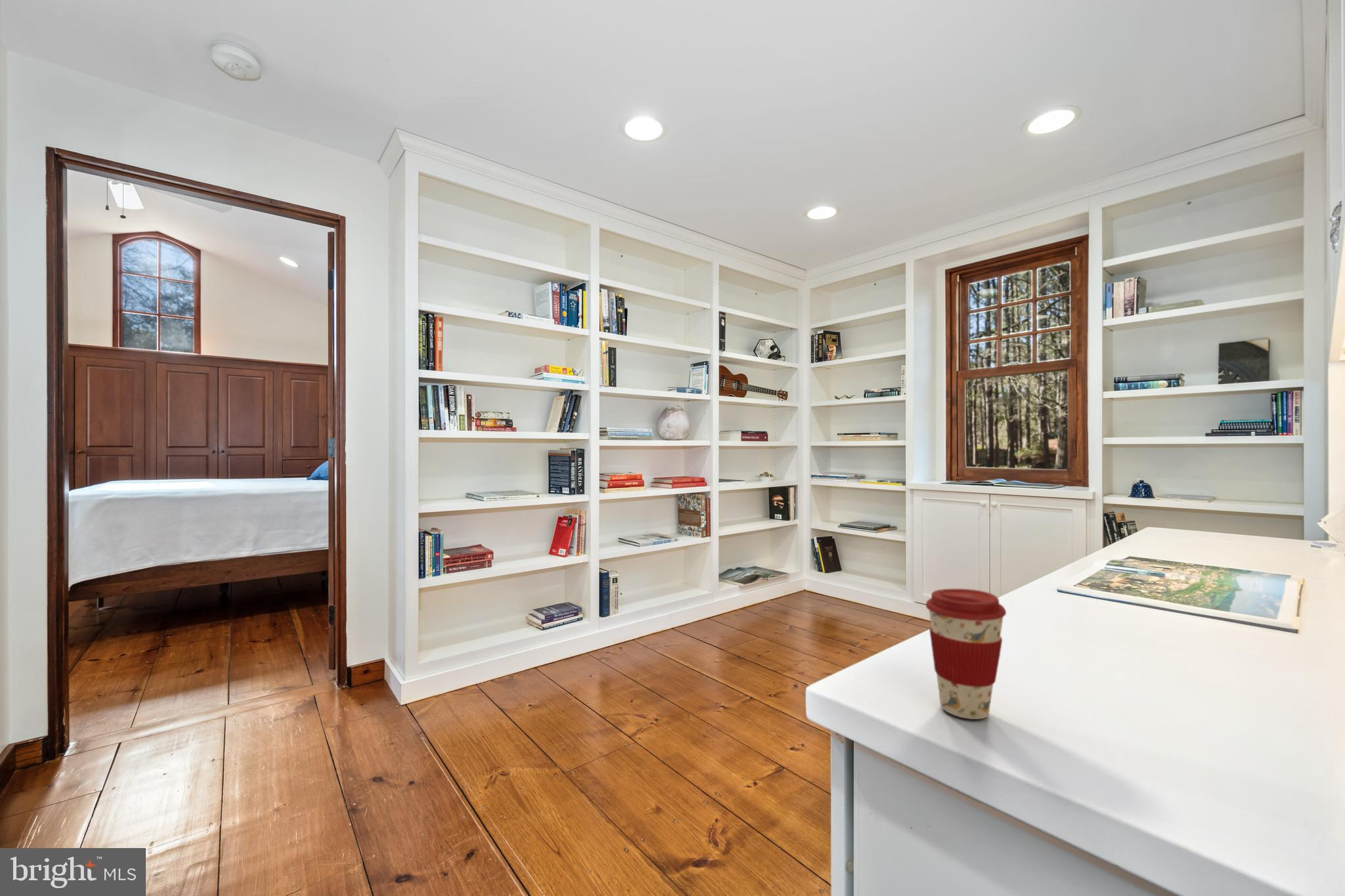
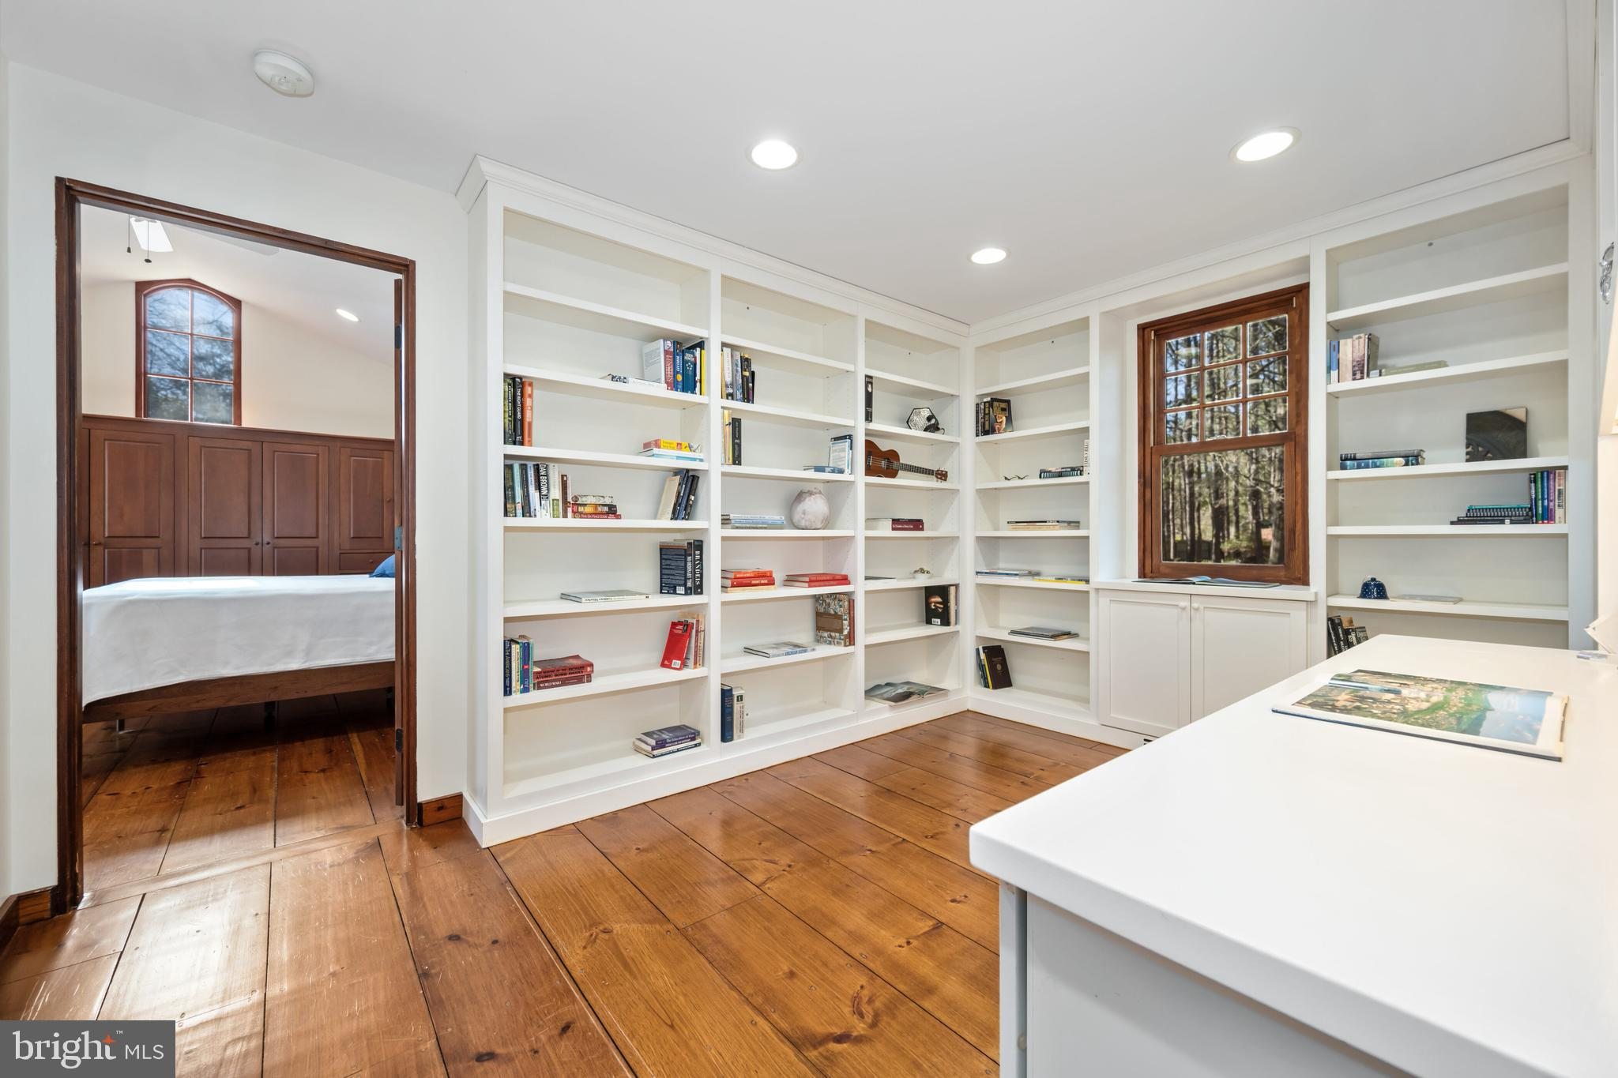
- coffee cup [925,588,1007,720]
